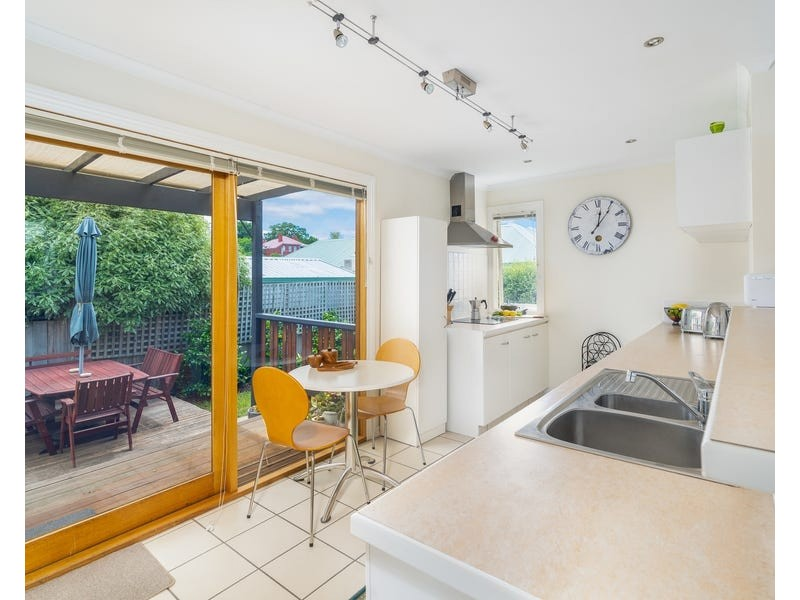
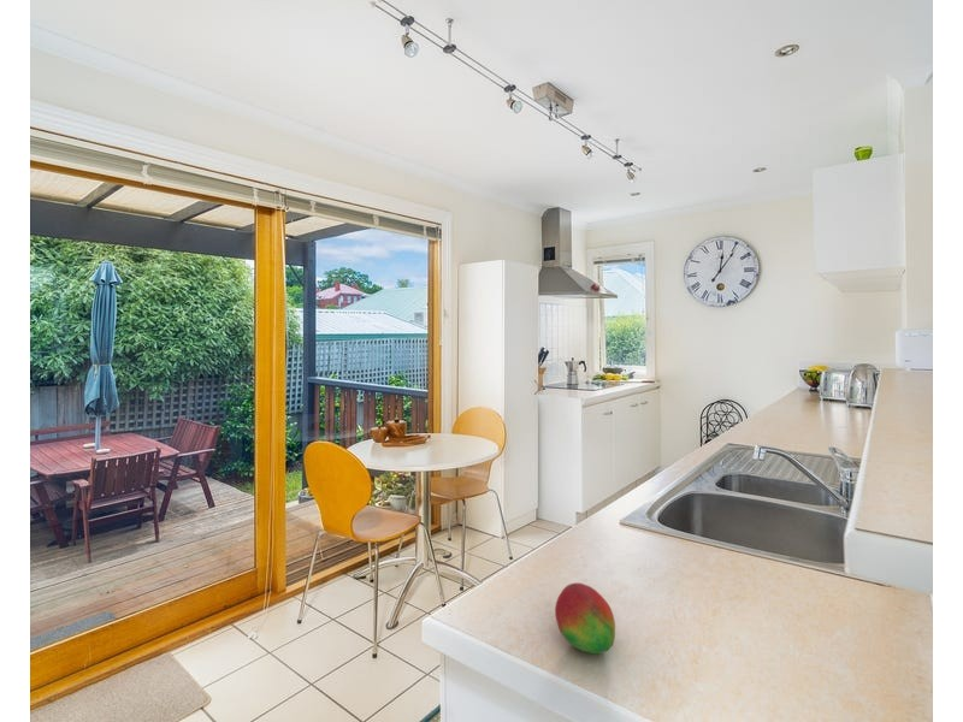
+ fruit [554,581,616,655]
